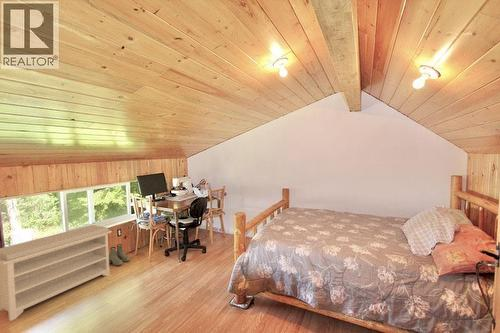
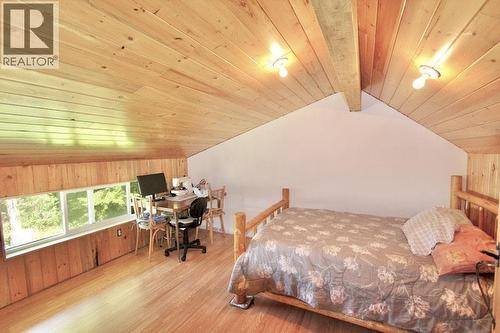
- bench [0,224,113,322]
- boots [109,243,131,267]
